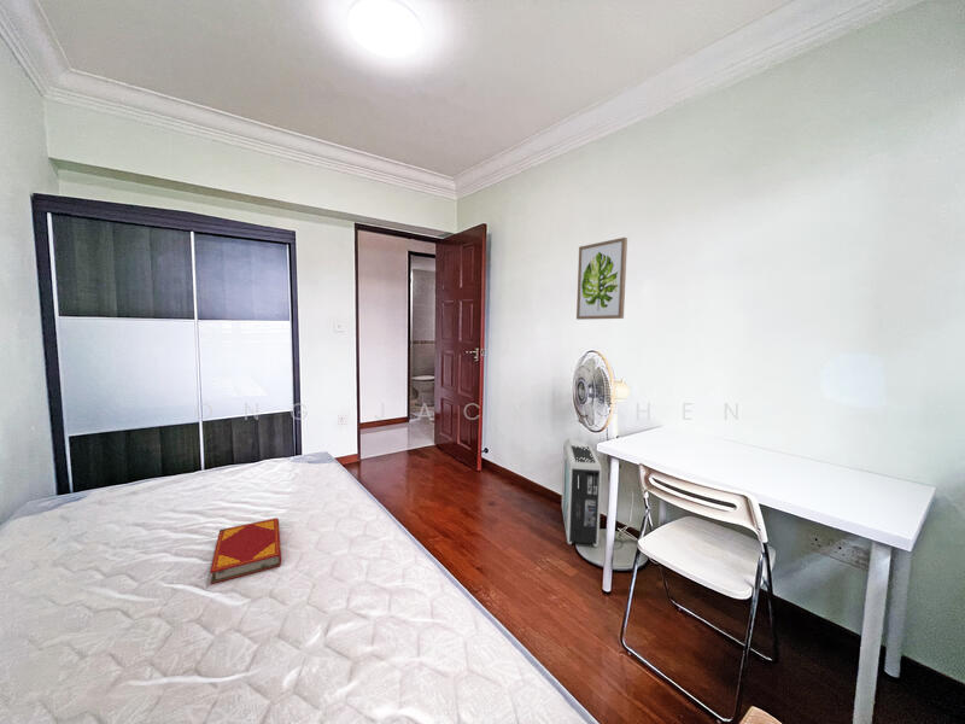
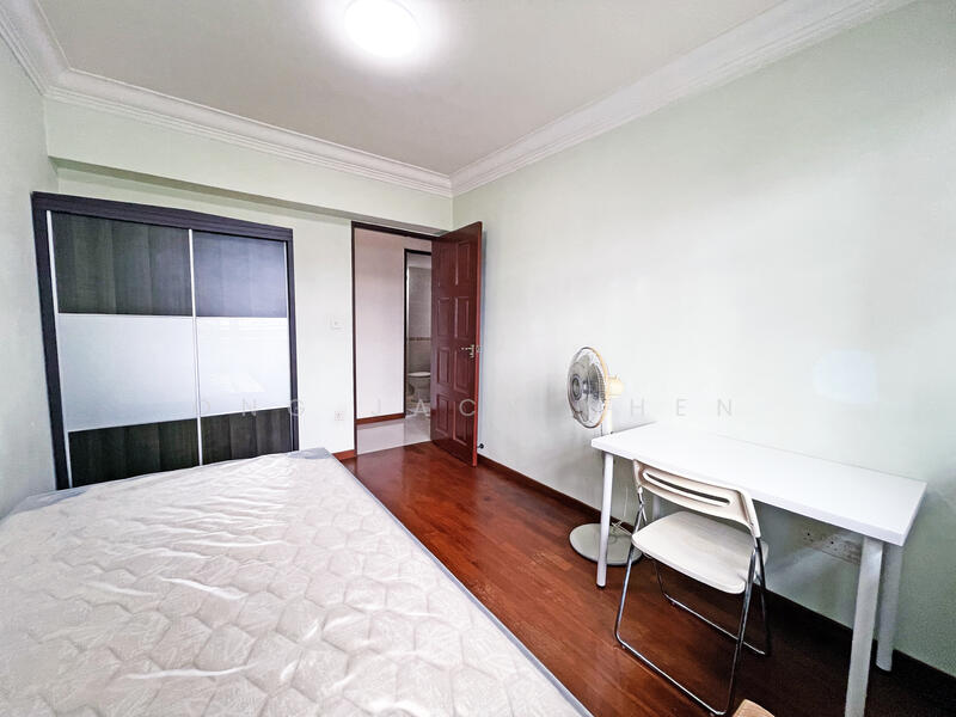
- hardback book [209,516,282,585]
- air purifier [561,437,603,548]
- wall art [575,237,628,321]
